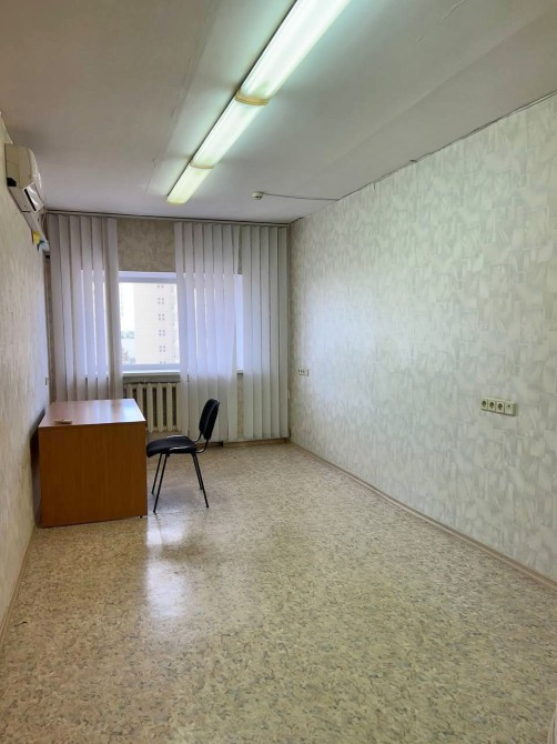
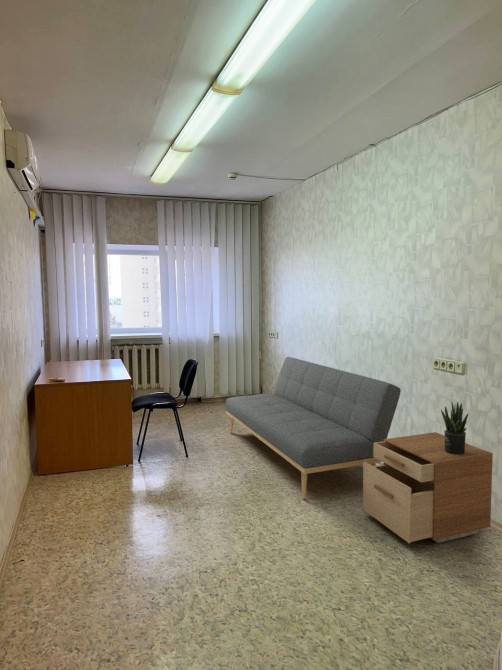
+ sofa [225,356,402,500]
+ potted plant [440,400,469,454]
+ filing cabinet [362,431,494,545]
